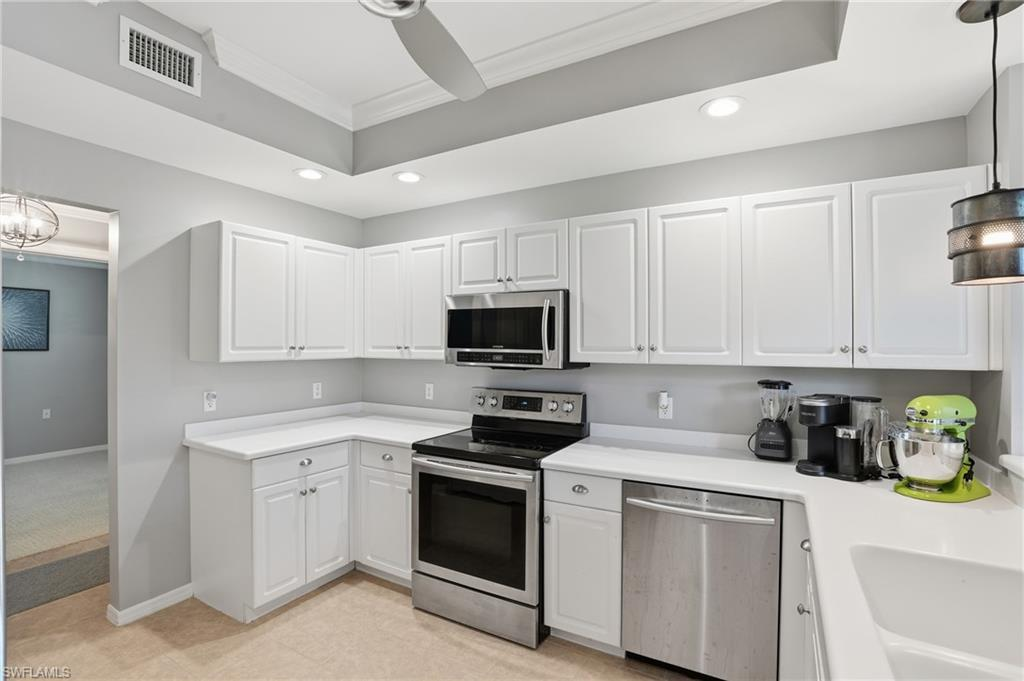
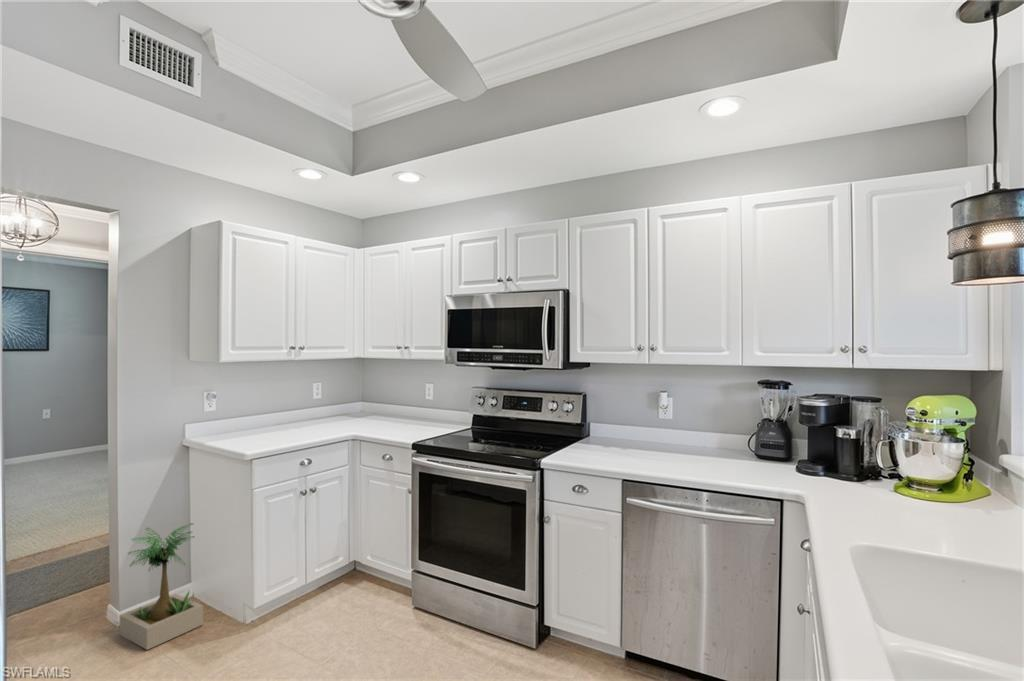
+ potted plant [118,522,204,651]
